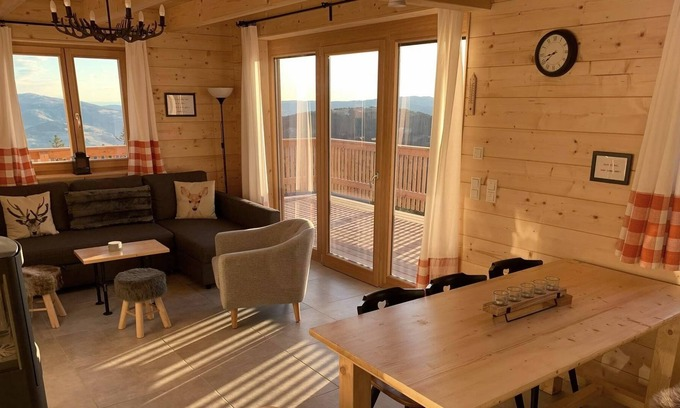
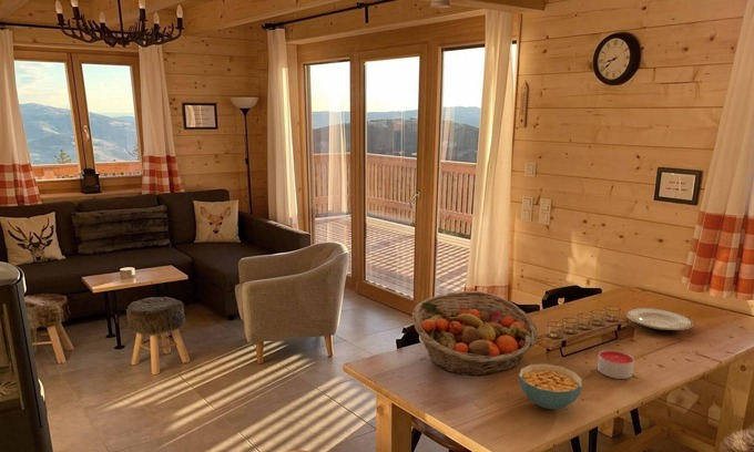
+ cereal bowl [518,362,583,410]
+ fruit basket [411,290,539,377]
+ plate [625,307,694,331]
+ candle [597,349,635,380]
